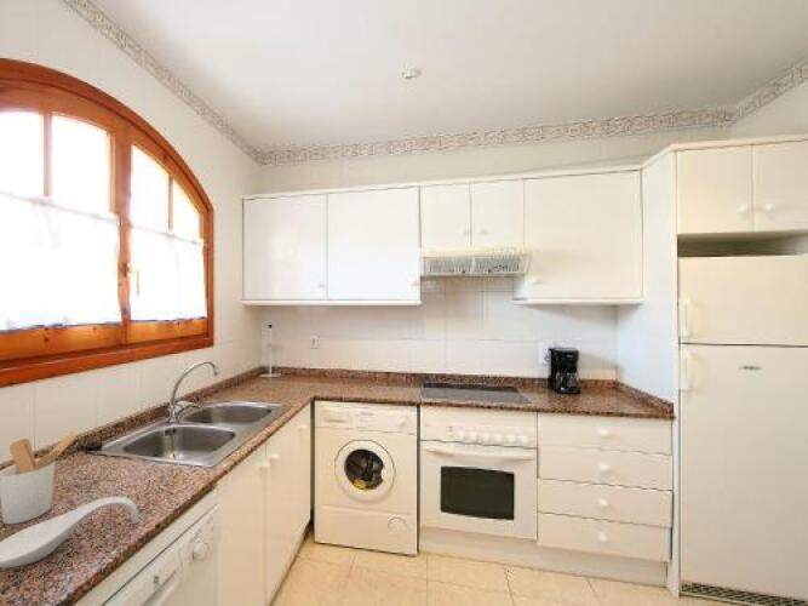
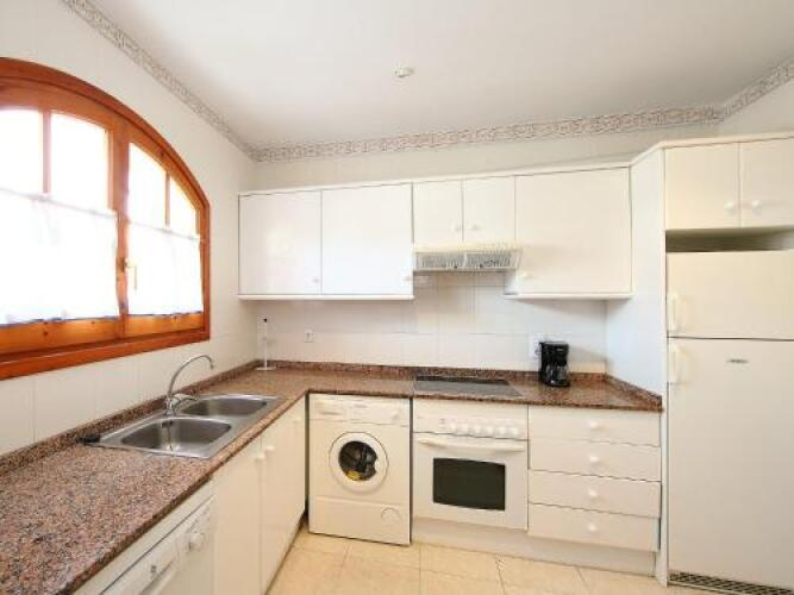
- spoon rest [0,496,139,568]
- utensil holder [0,431,78,525]
